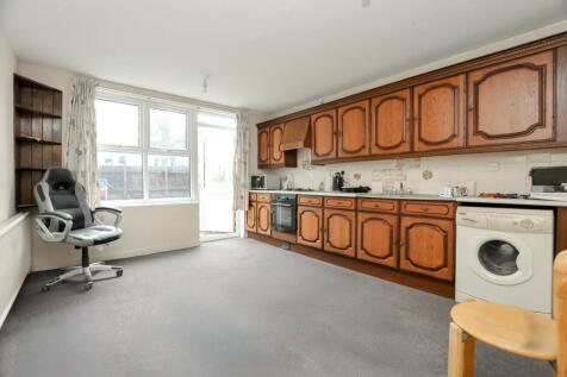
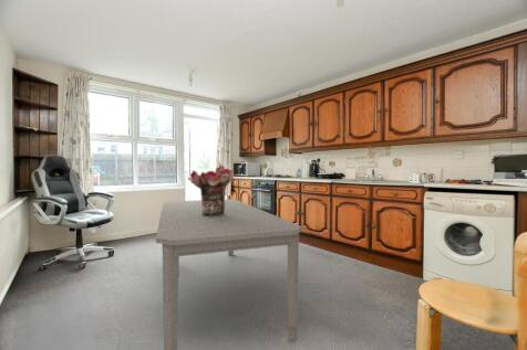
+ bouquet [187,163,235,216]
+ dining table [155,199,304,350]
